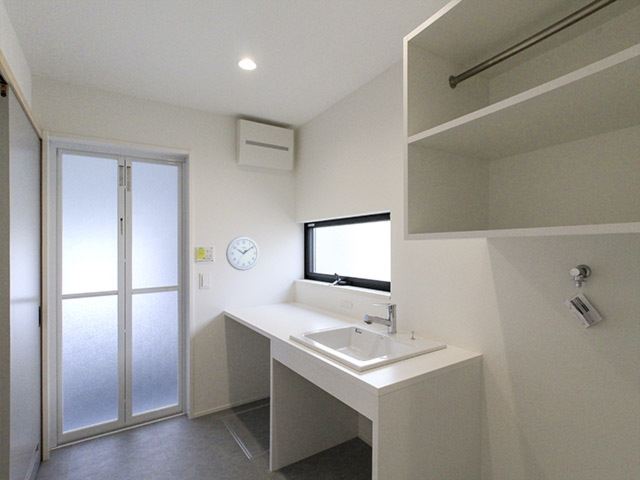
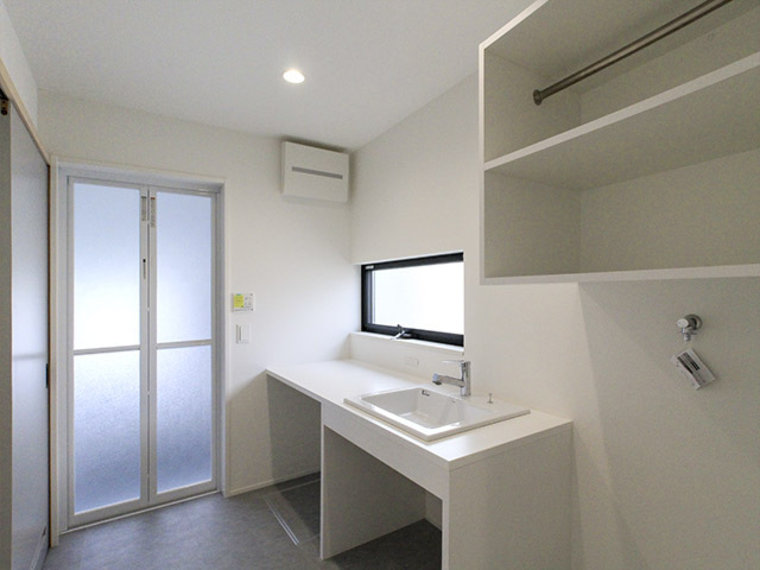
- wall clock [225,235,261,272]
